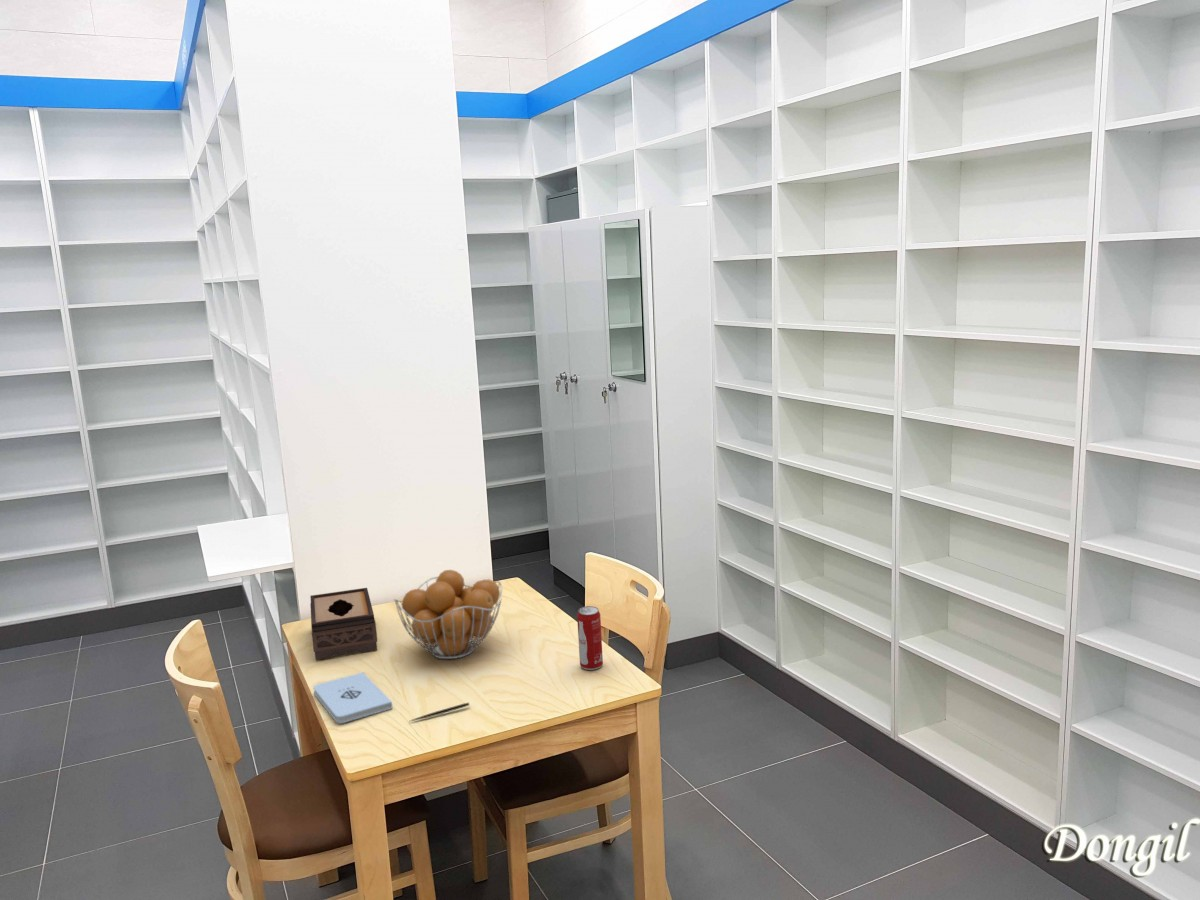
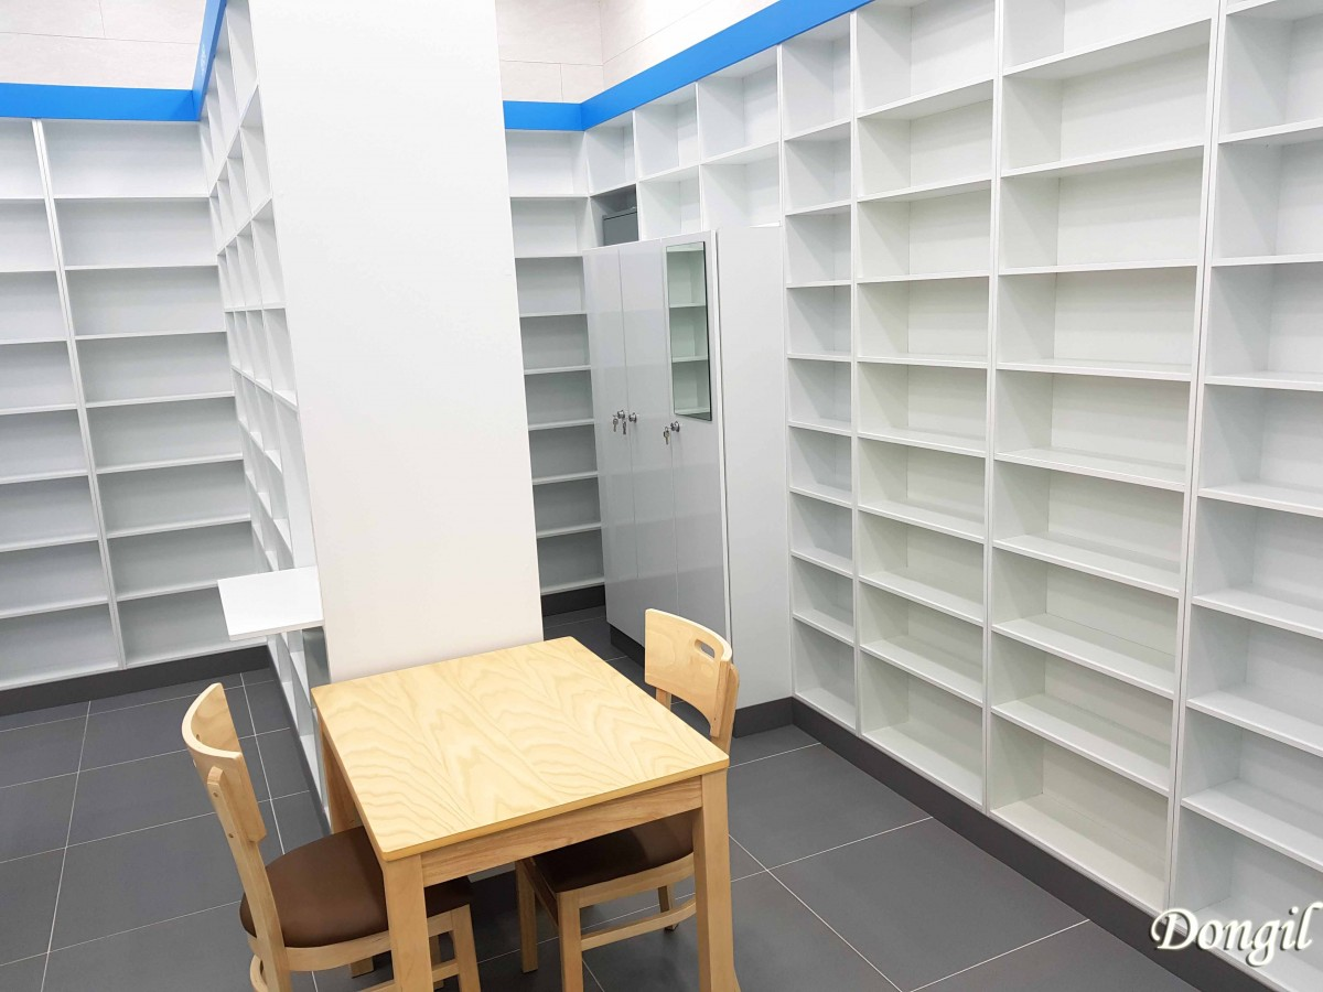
- pen [409,702,470,722]
- notepad [312,671,393,724]
- beverage can [576,605,604,671]
- fruit basket [393,569,503,660]
- tissue box [309,587,378,661]
